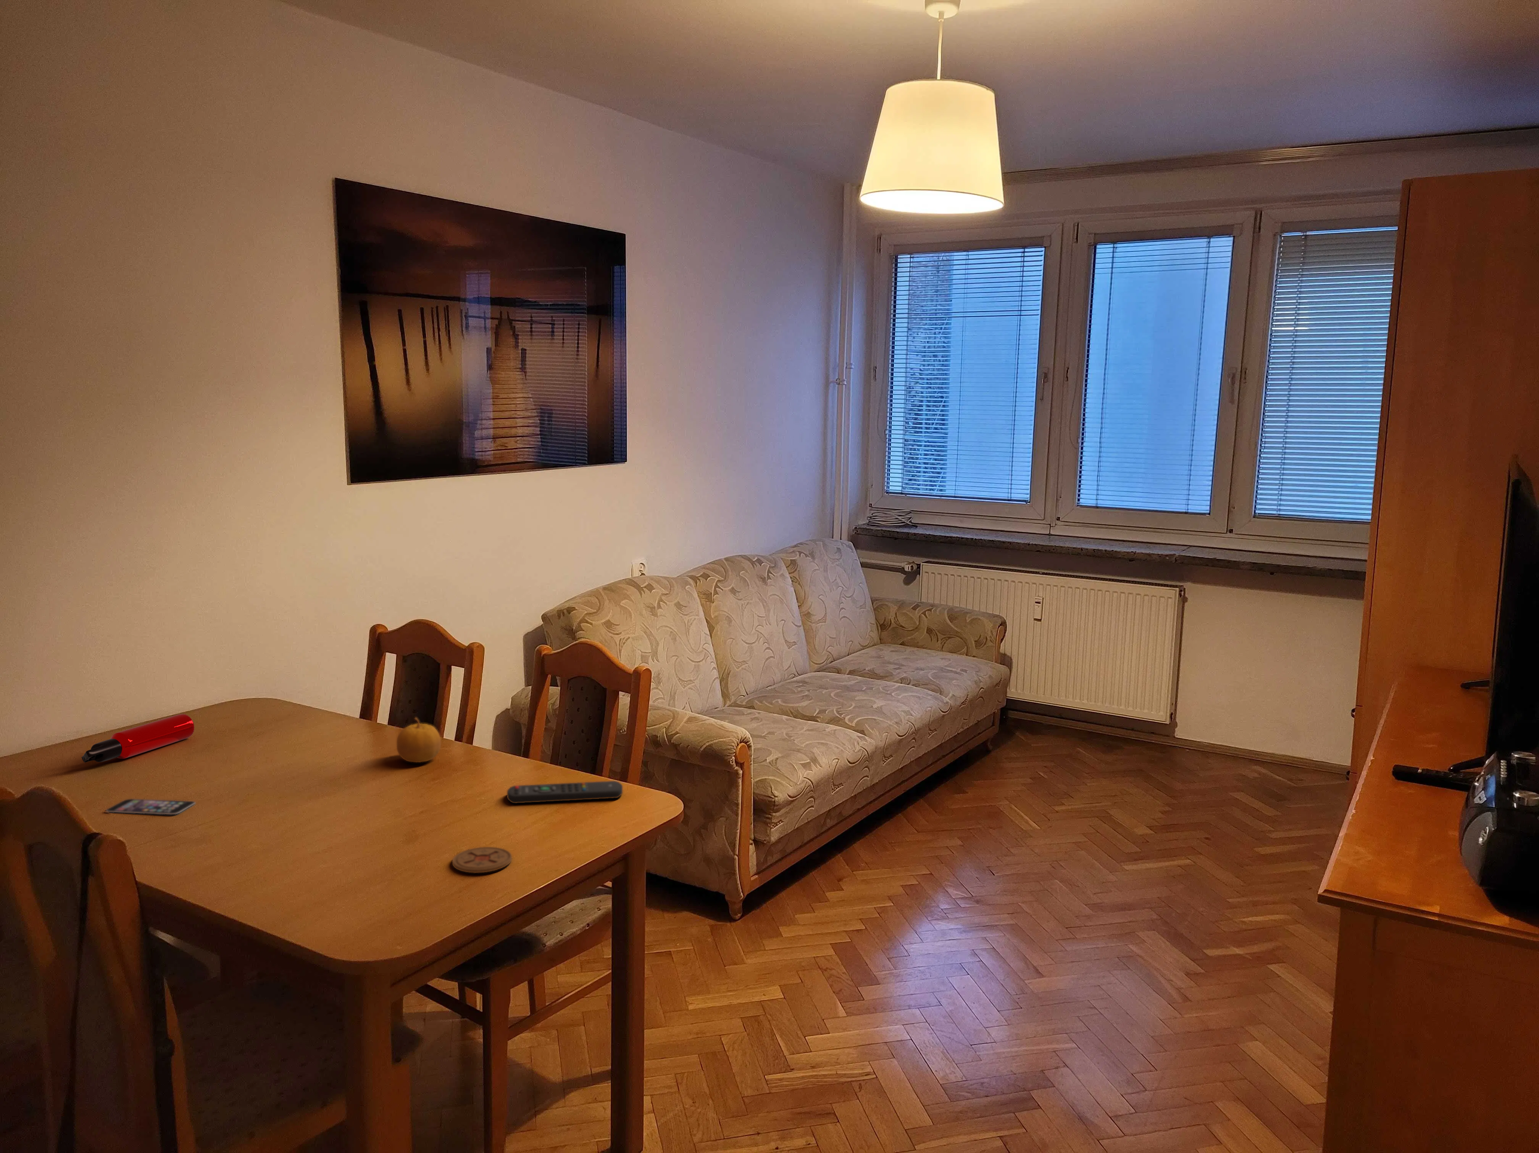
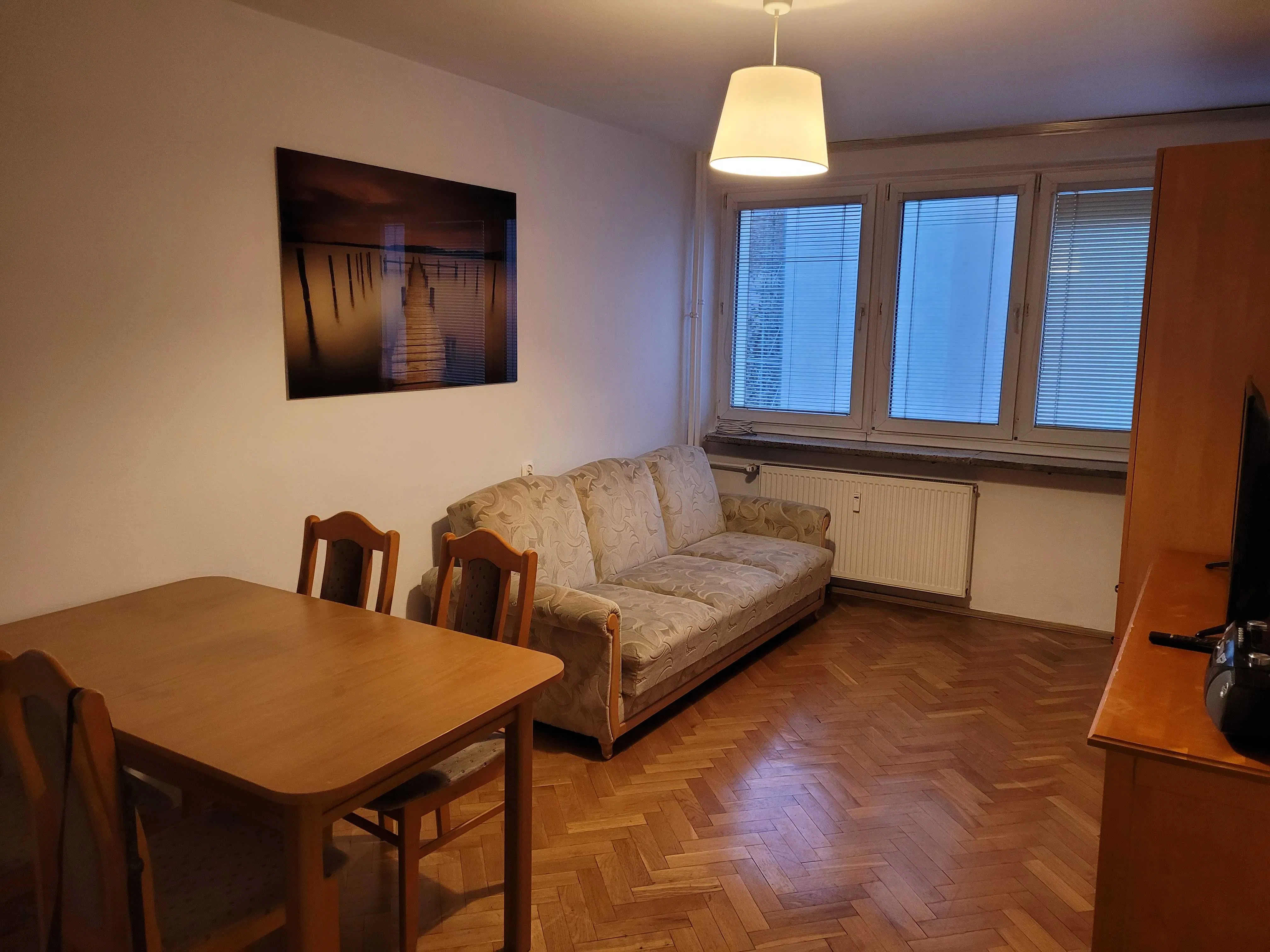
- smartphone [105,798,196,815]
- fruit [396,717,441,763]
- remote control [507,780,623,804]
- water bottle [81,713,195,763]
- coaster [452,847,513,873]
